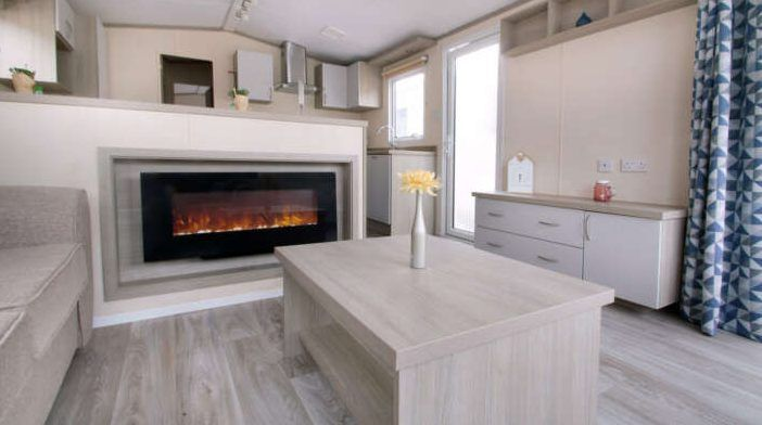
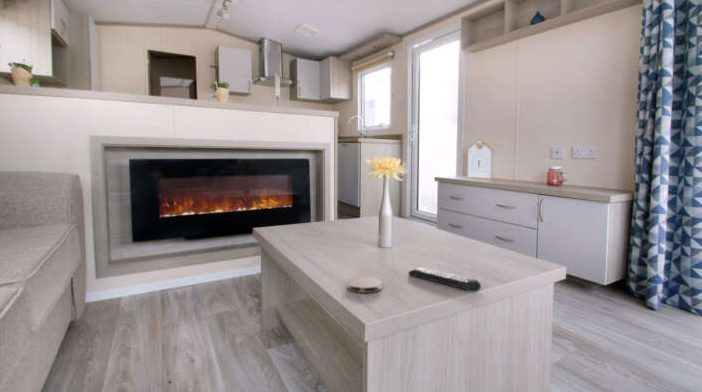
+ remote control [407,266,482,292]
+ coaster [346,276,383,294]
